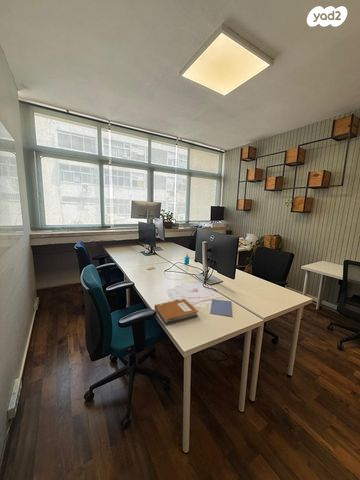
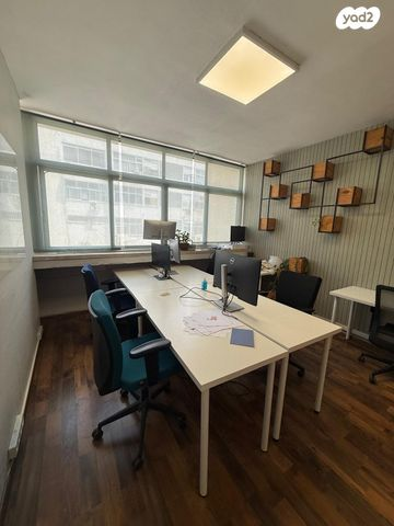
- notebook [154,298,199,326]
